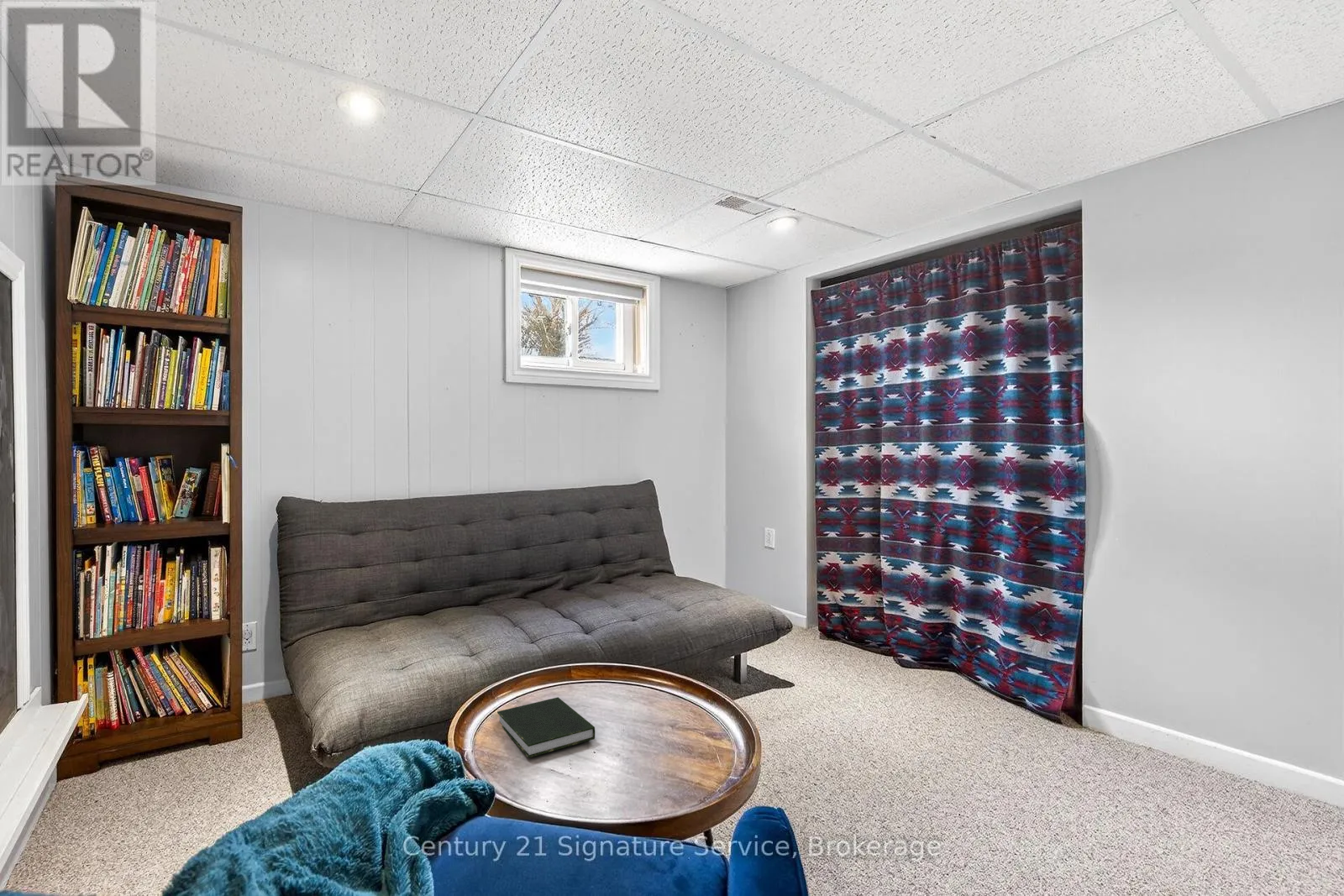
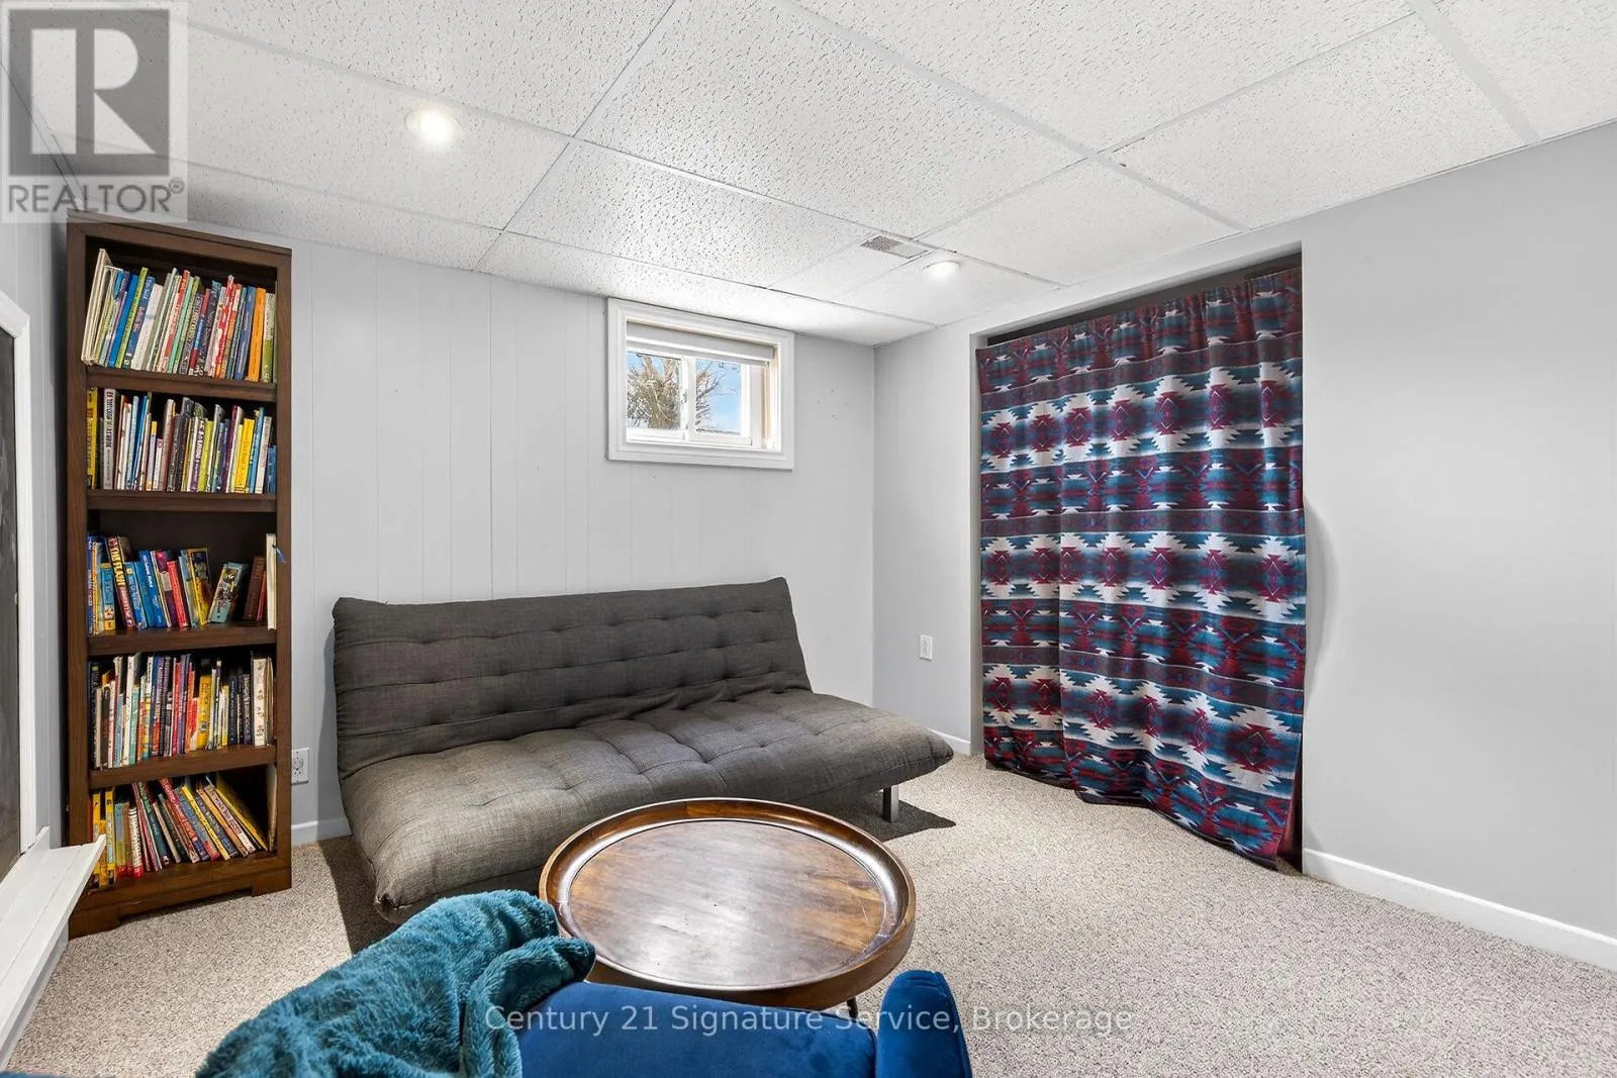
- book [496,696,596,758]
